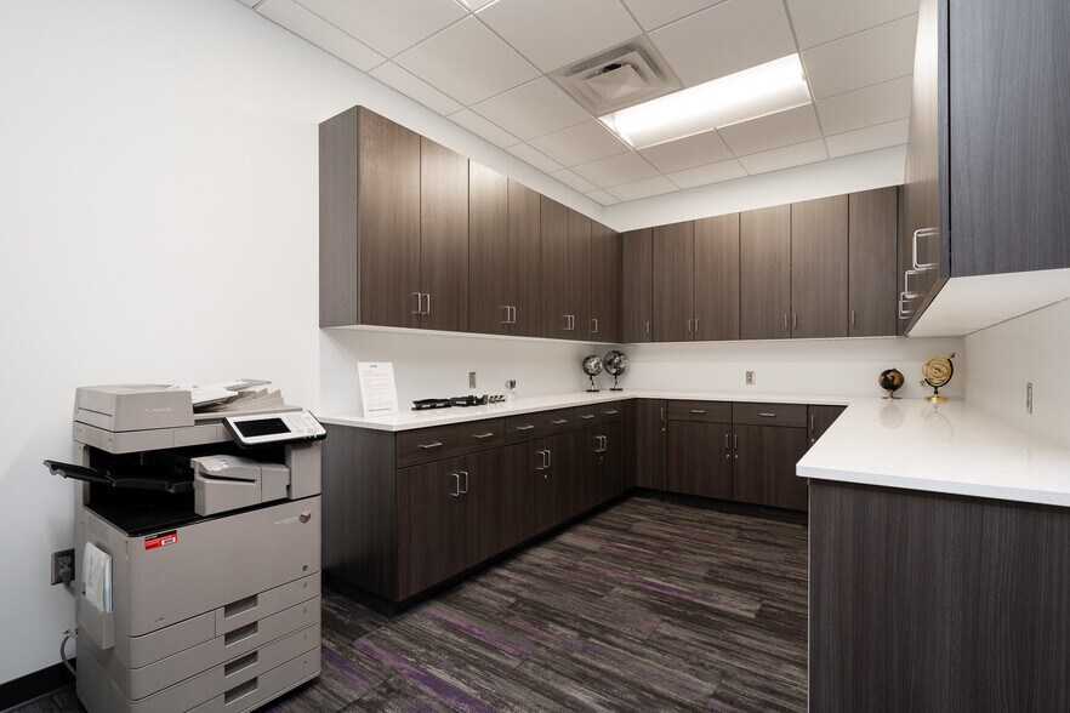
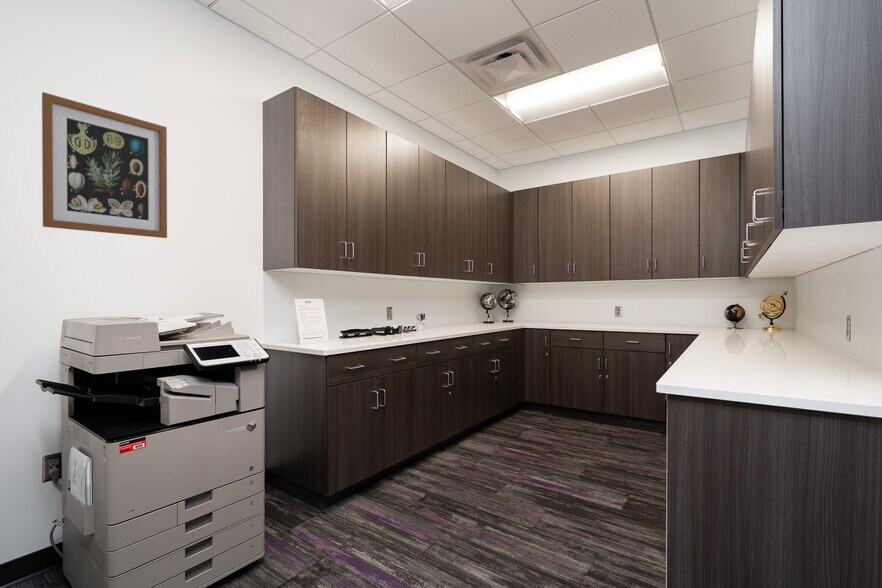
+ wall art [41,91,168,239]
